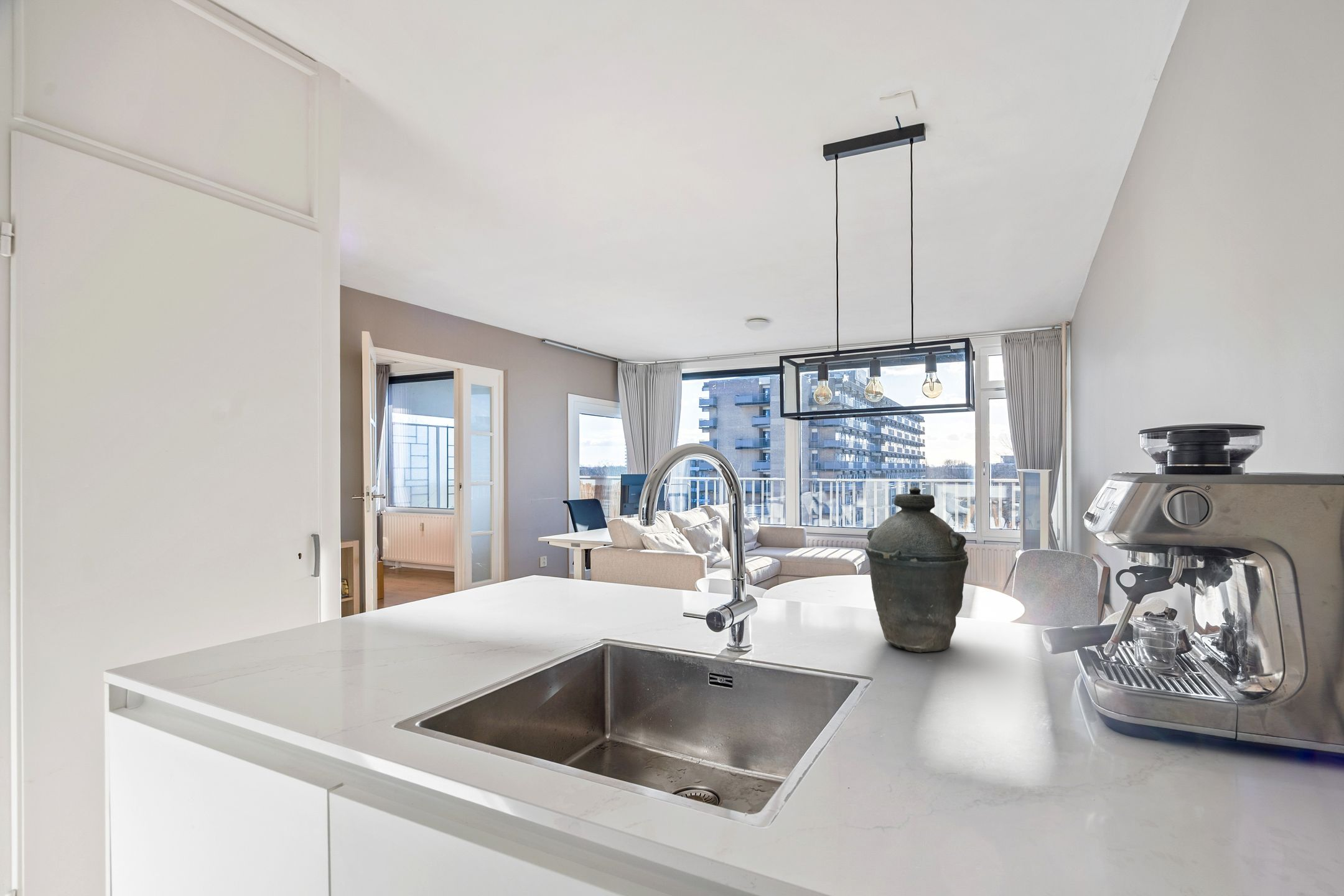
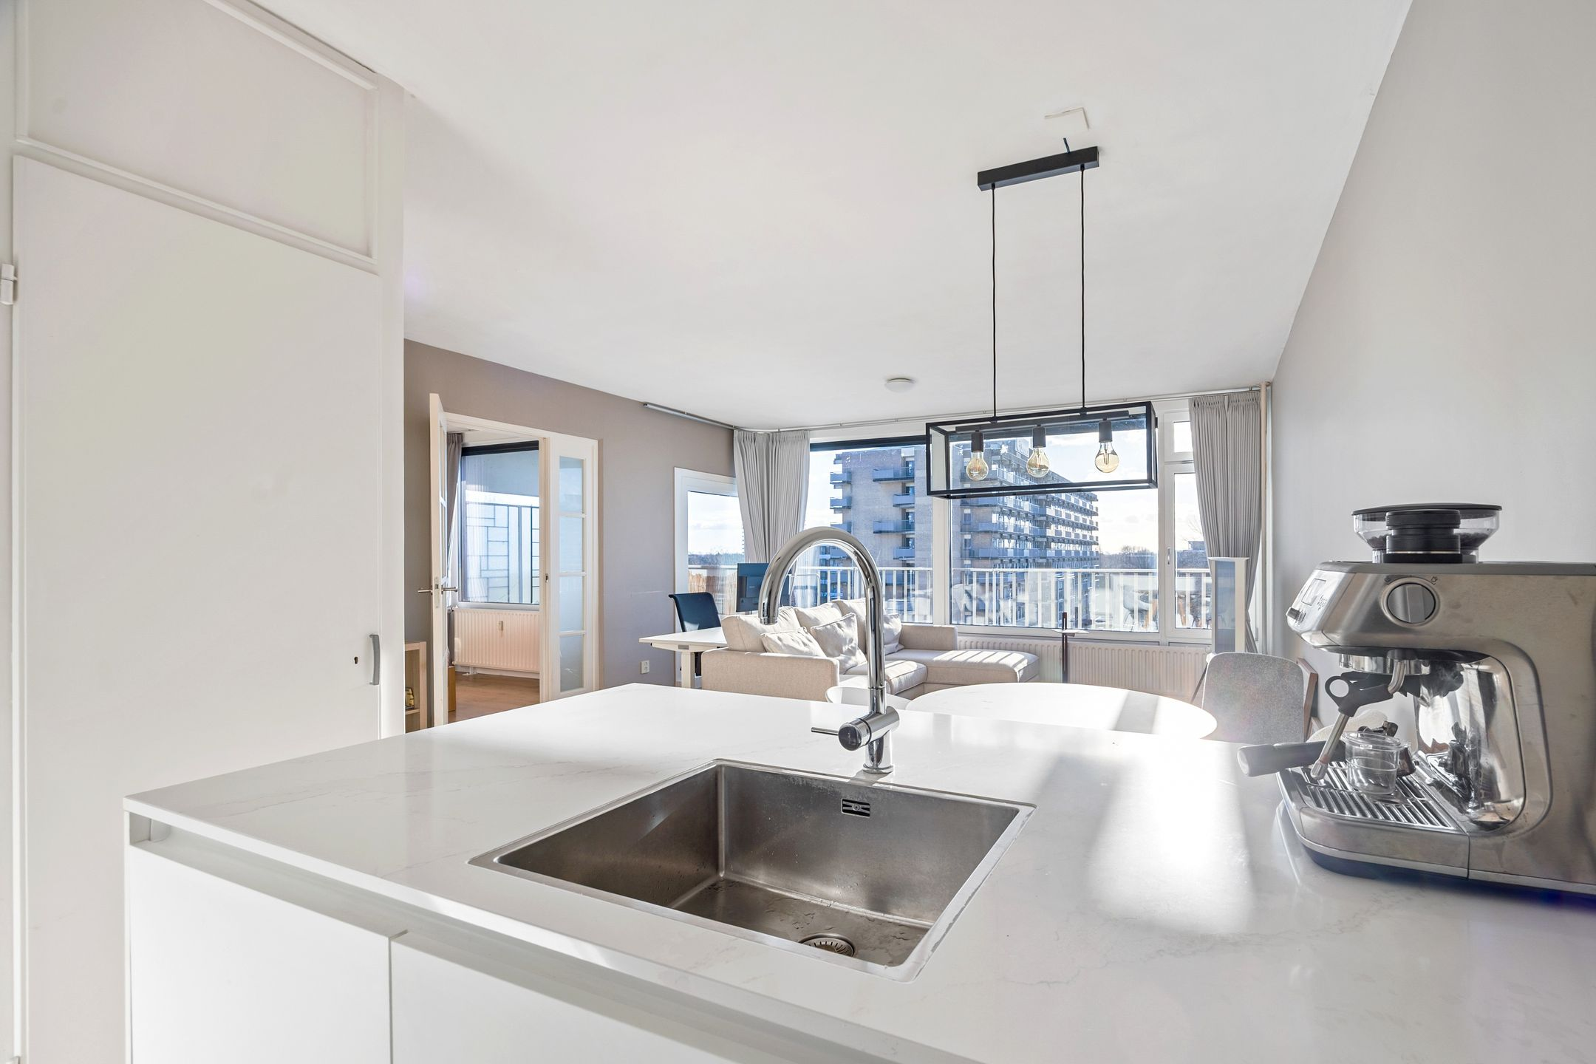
- kettle [864,487,969,653]
